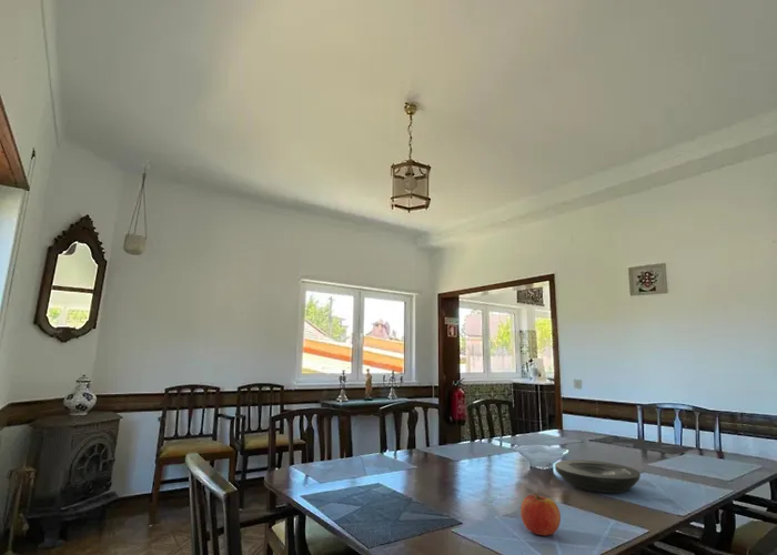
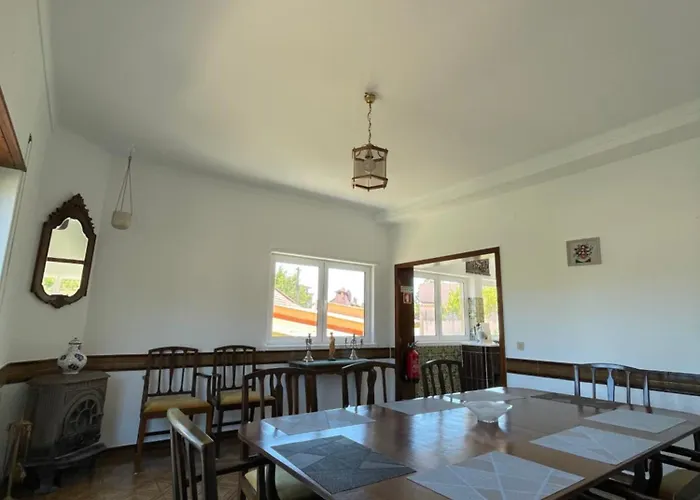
- fruit [519,492,562,536]
- plate [554,458,642,494]
